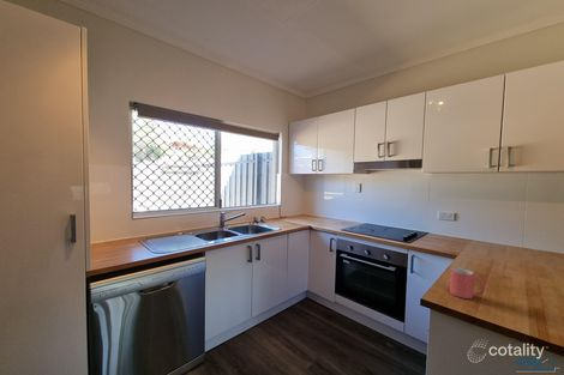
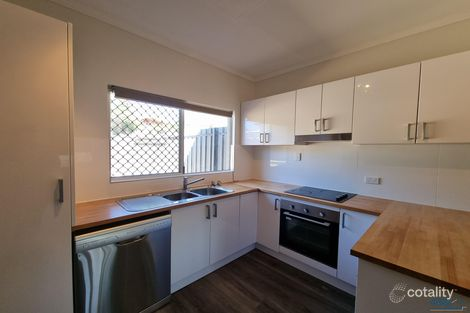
- mug [449,267,486,300]
